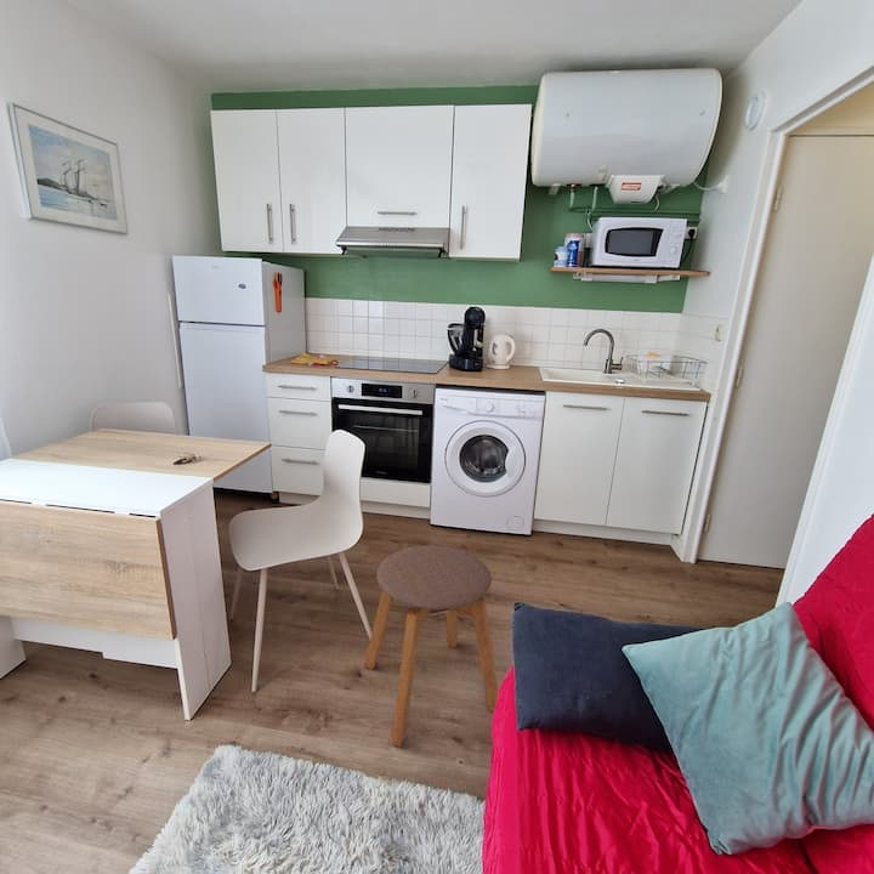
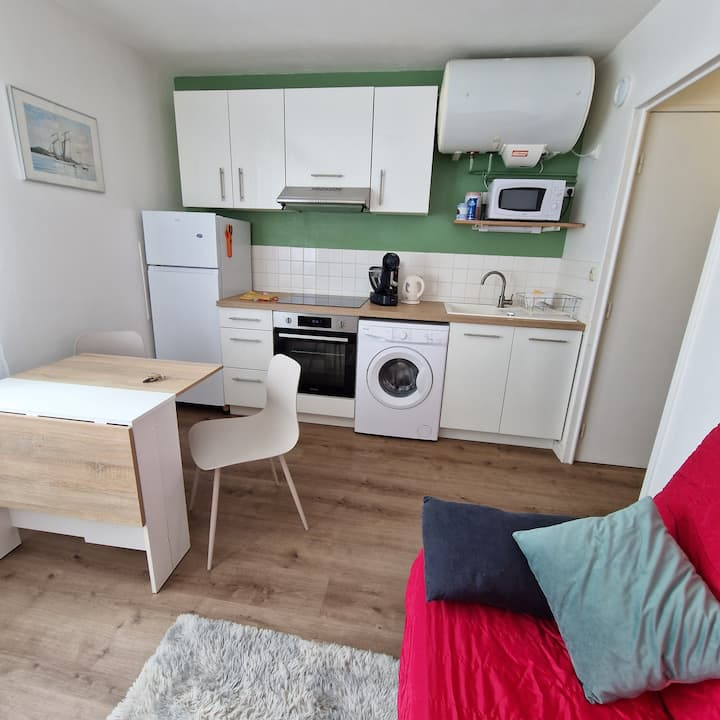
- stool [363,544,500,748]
